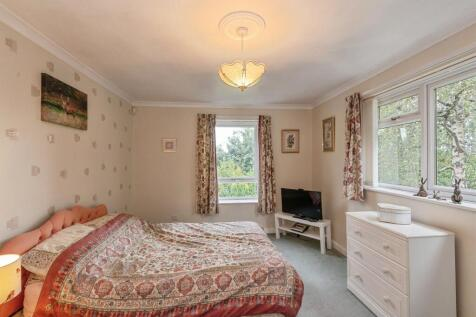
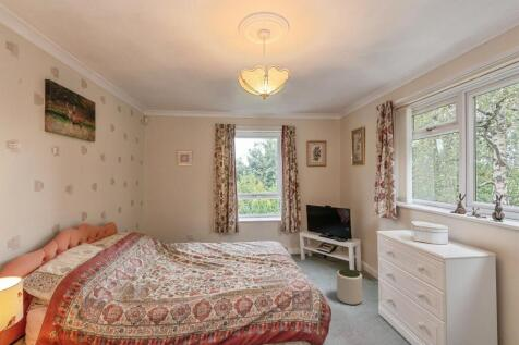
+ plant pot [336,268,363,306]
